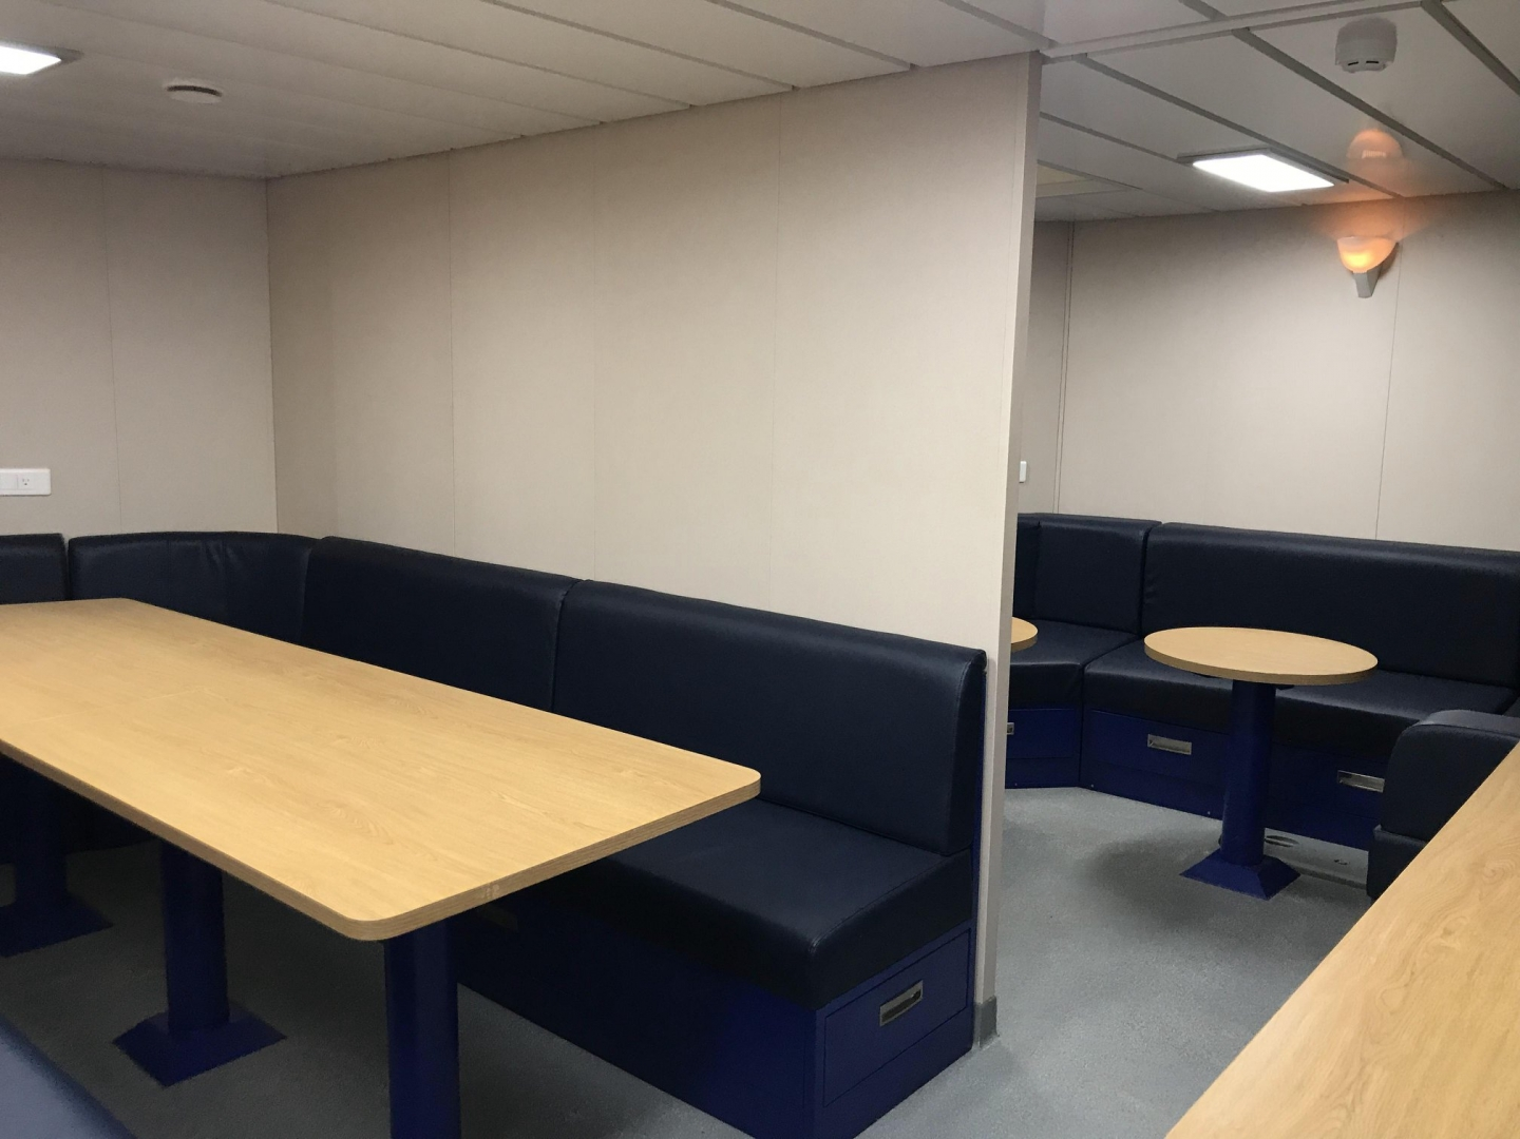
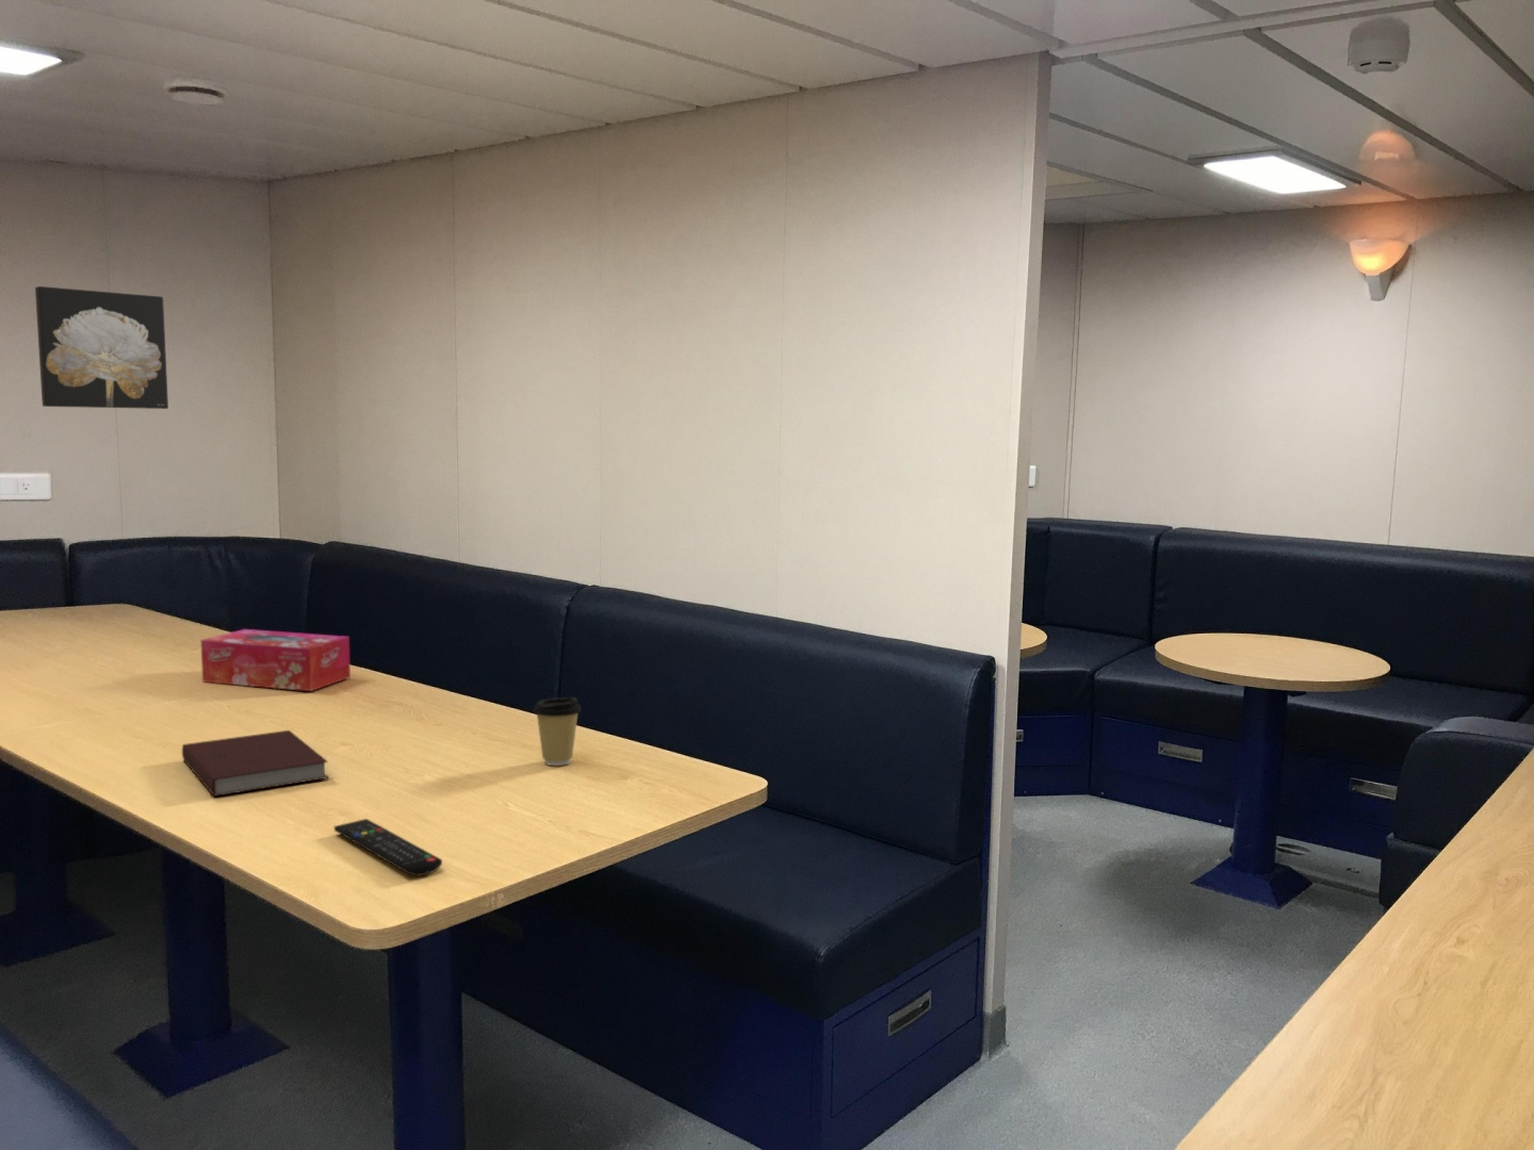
+ remote control [333,818,443,877]
+ coffee cup [531,696,582,767]
+ tissue box [201,628,351,692]
+ wall art [34,285,169,410]
+ notebook [181,730,330,797]
